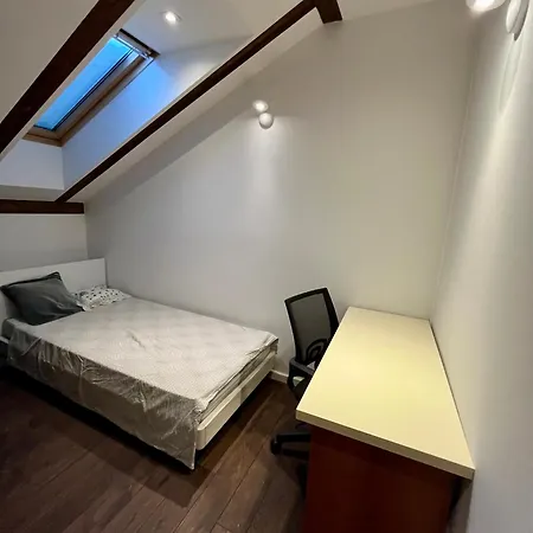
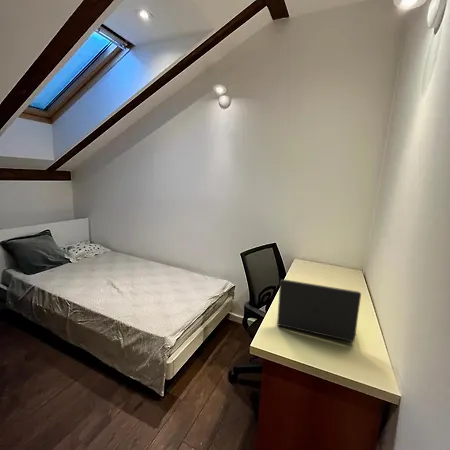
+ laptop [276,278,362,343]
